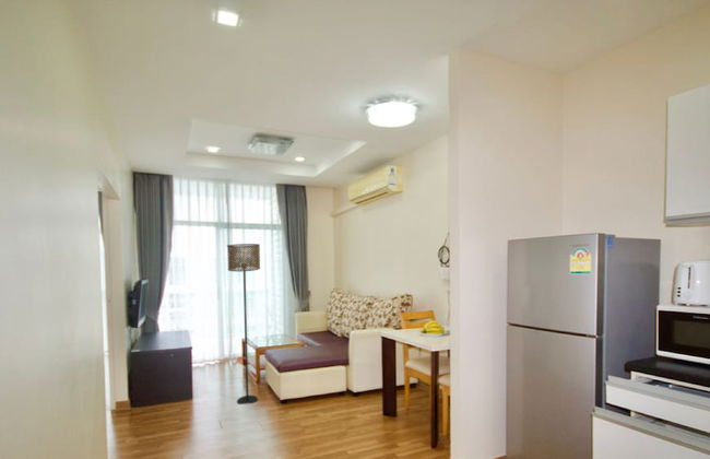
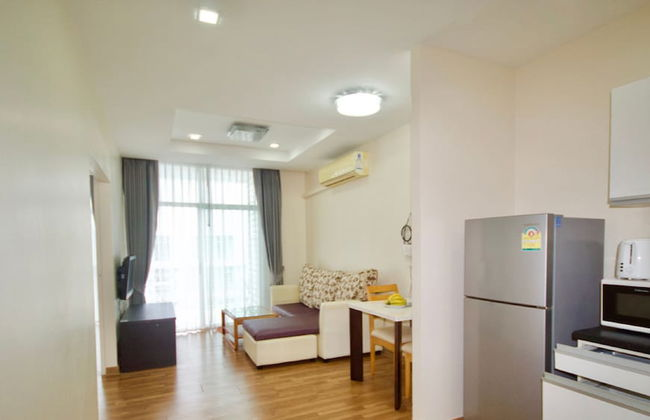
- floor lamp [226,243,261,405]
